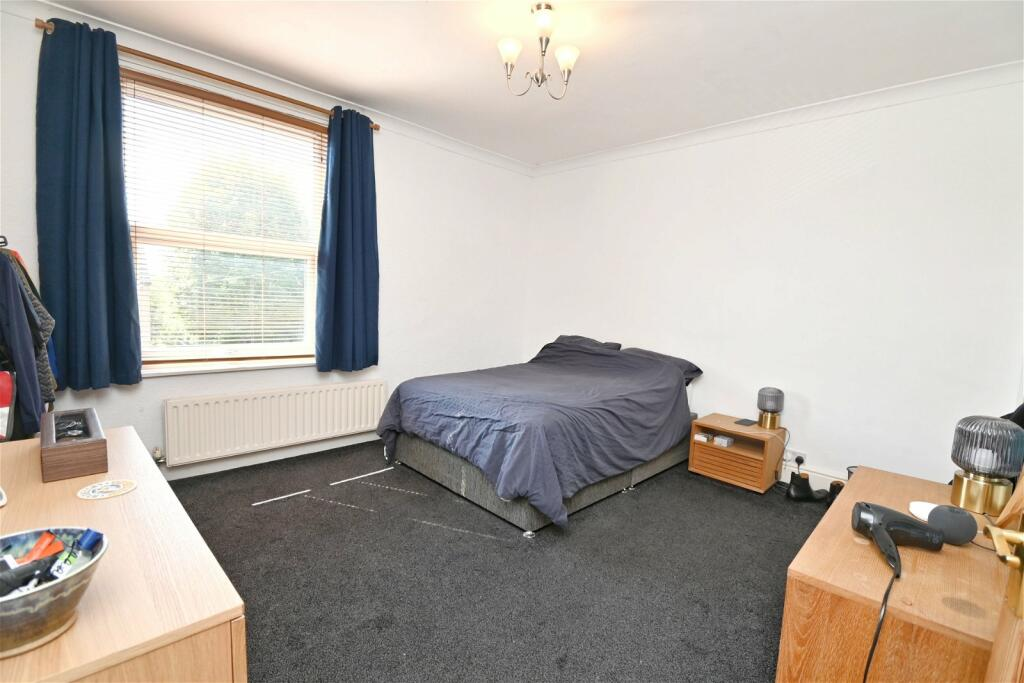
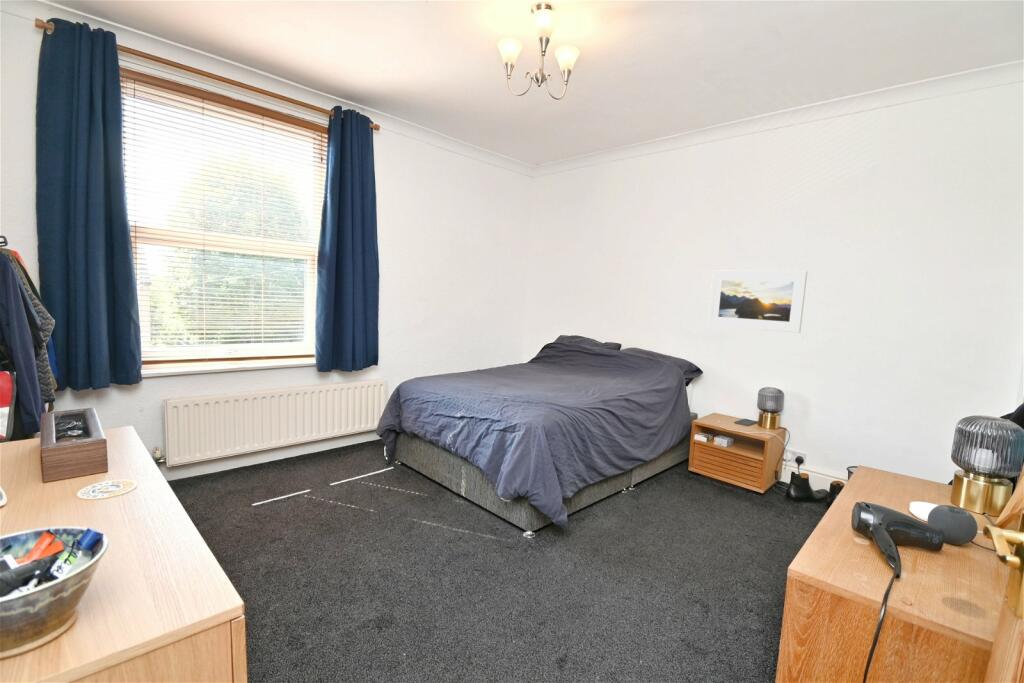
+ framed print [707,270,808,334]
